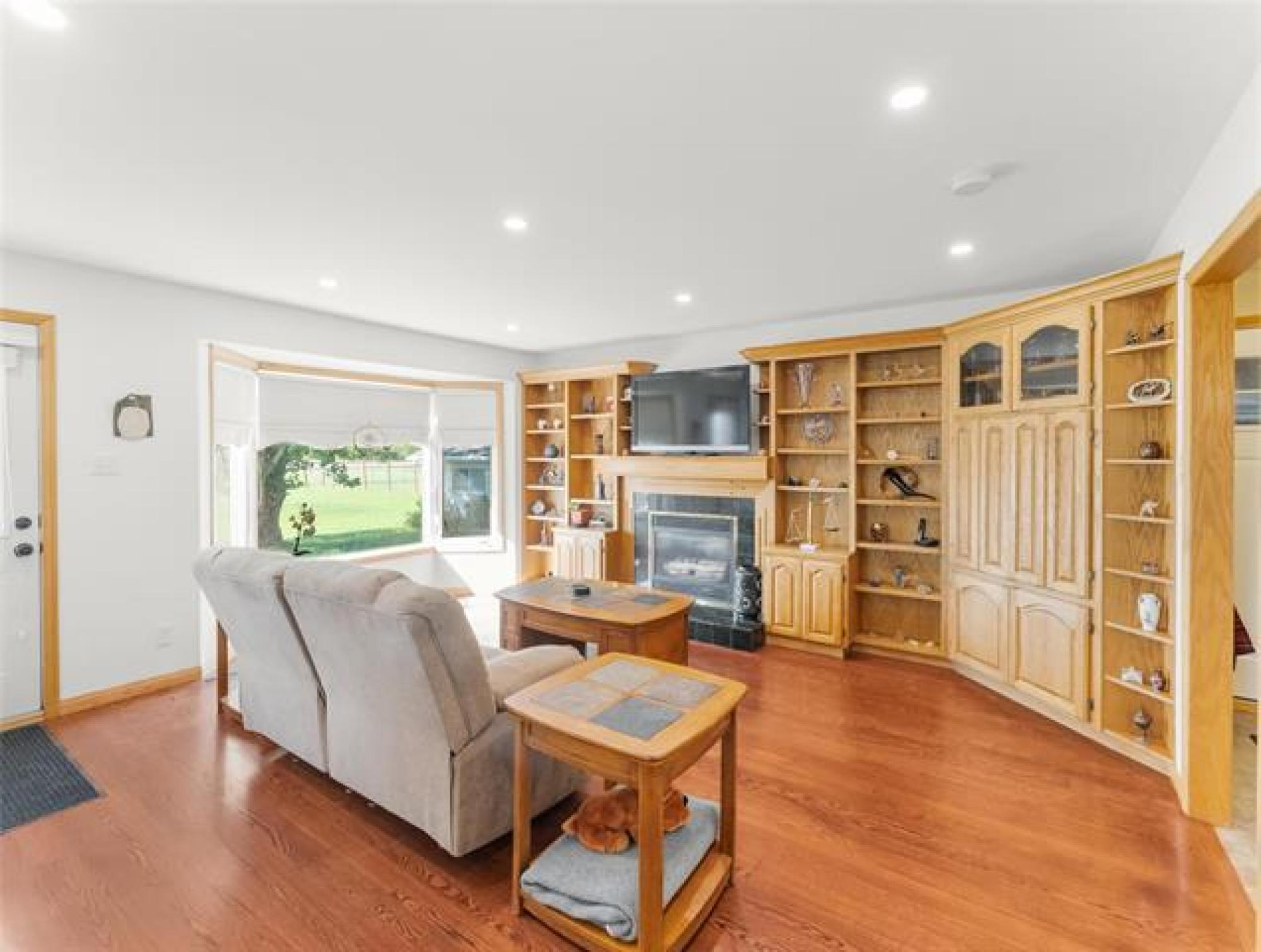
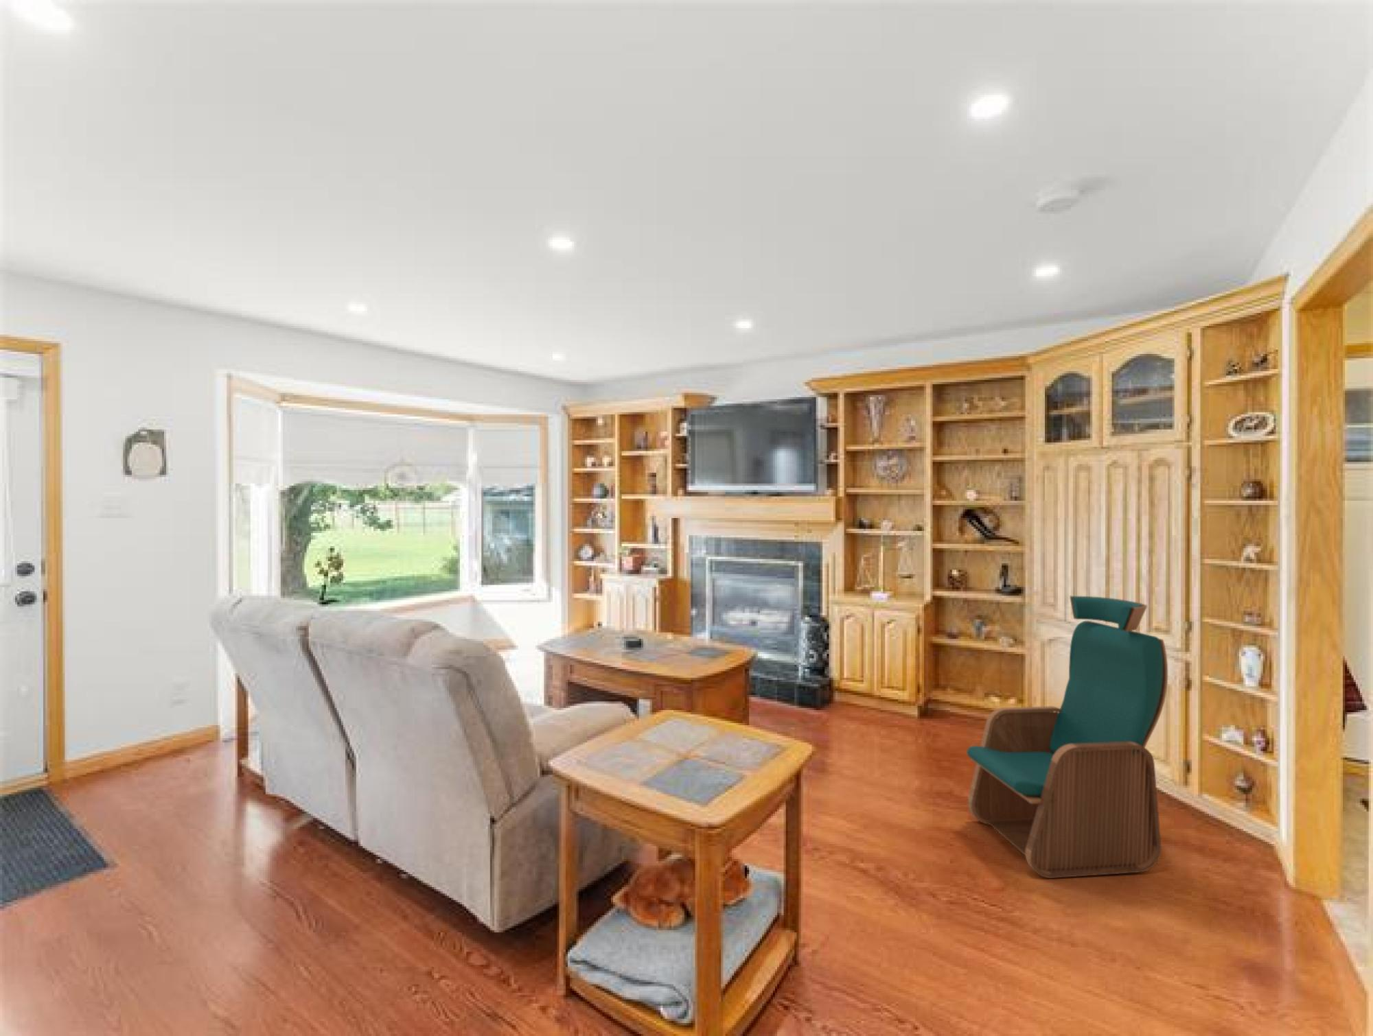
+ armchair [966,595,1168,879]
